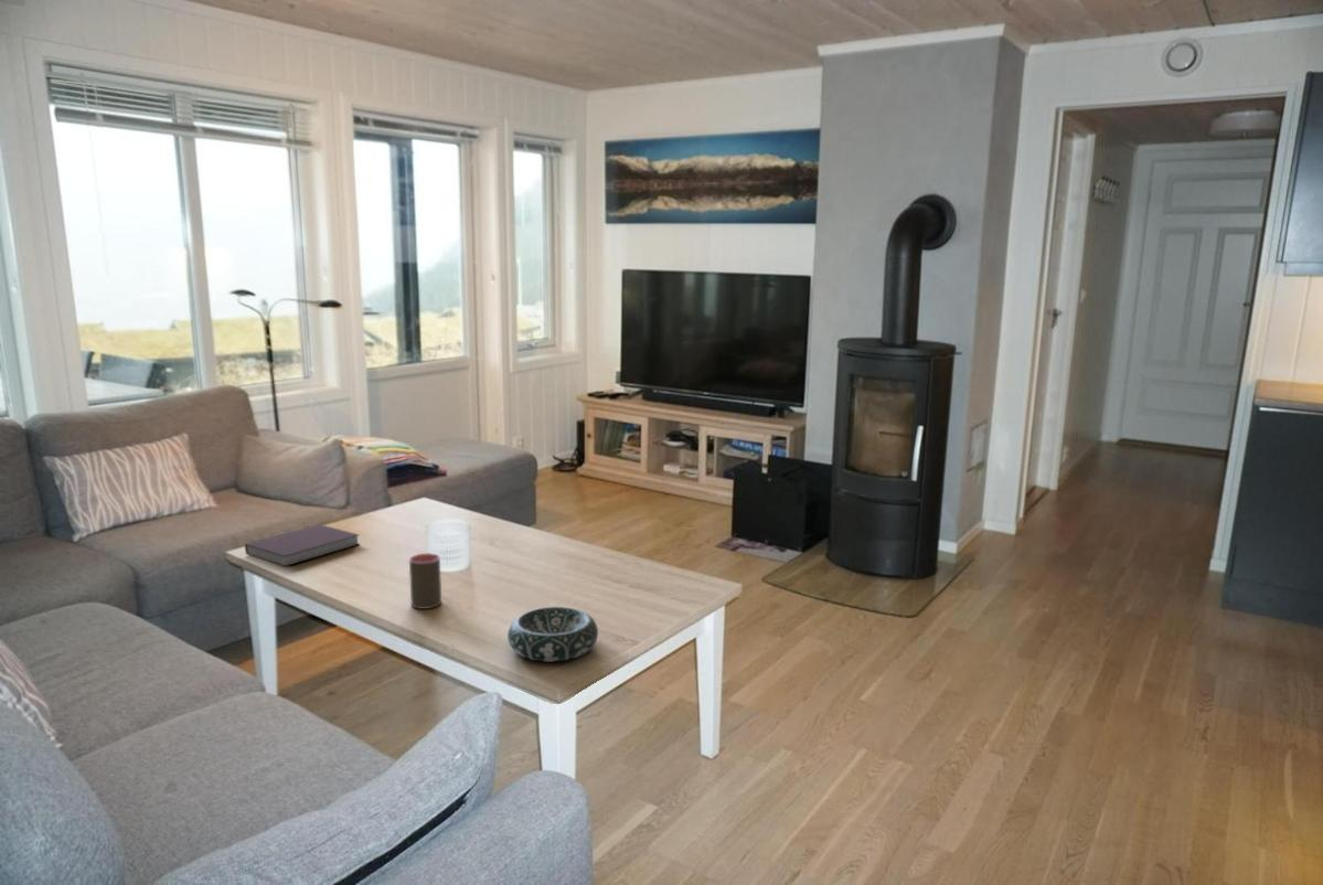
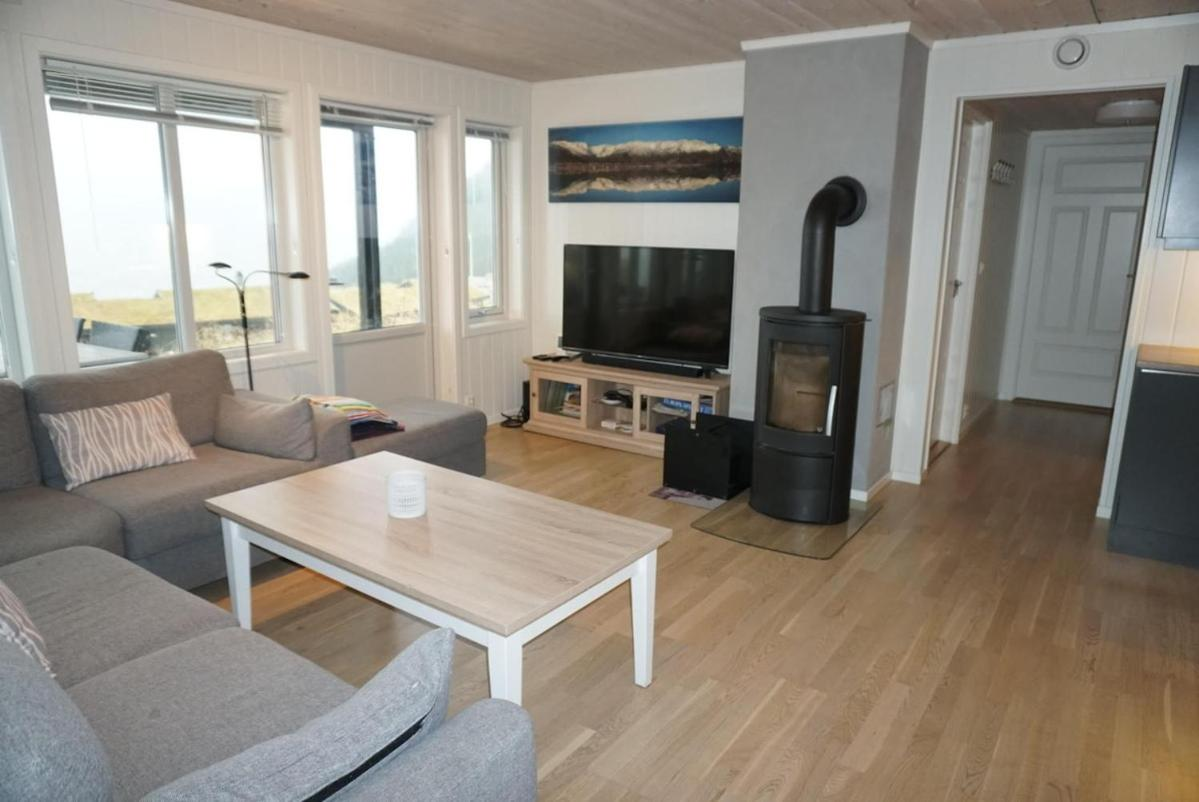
- cup [408,552,442,610]
- notebook [244,523,361,567]
- decorative bowl [506,606,599,663]
